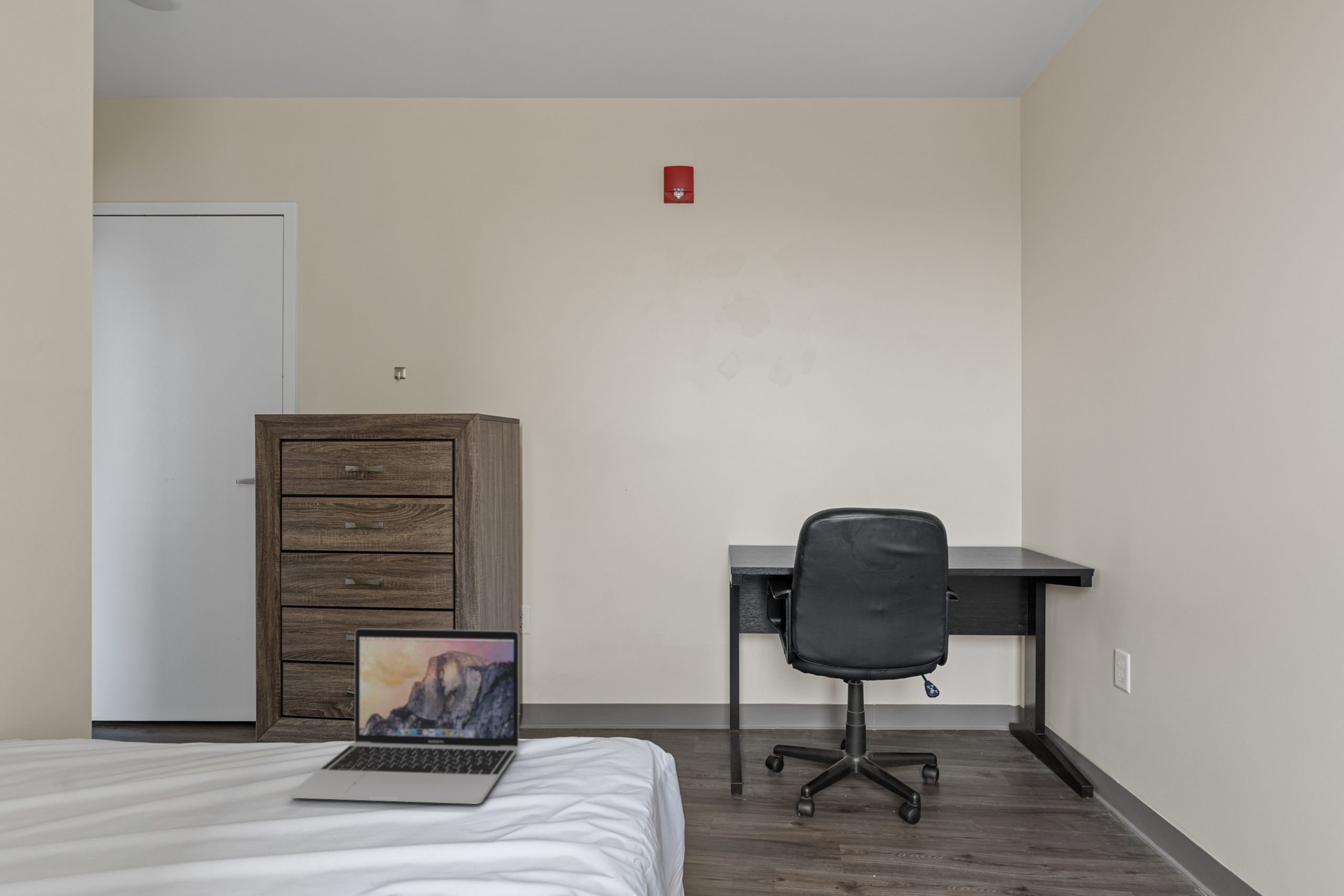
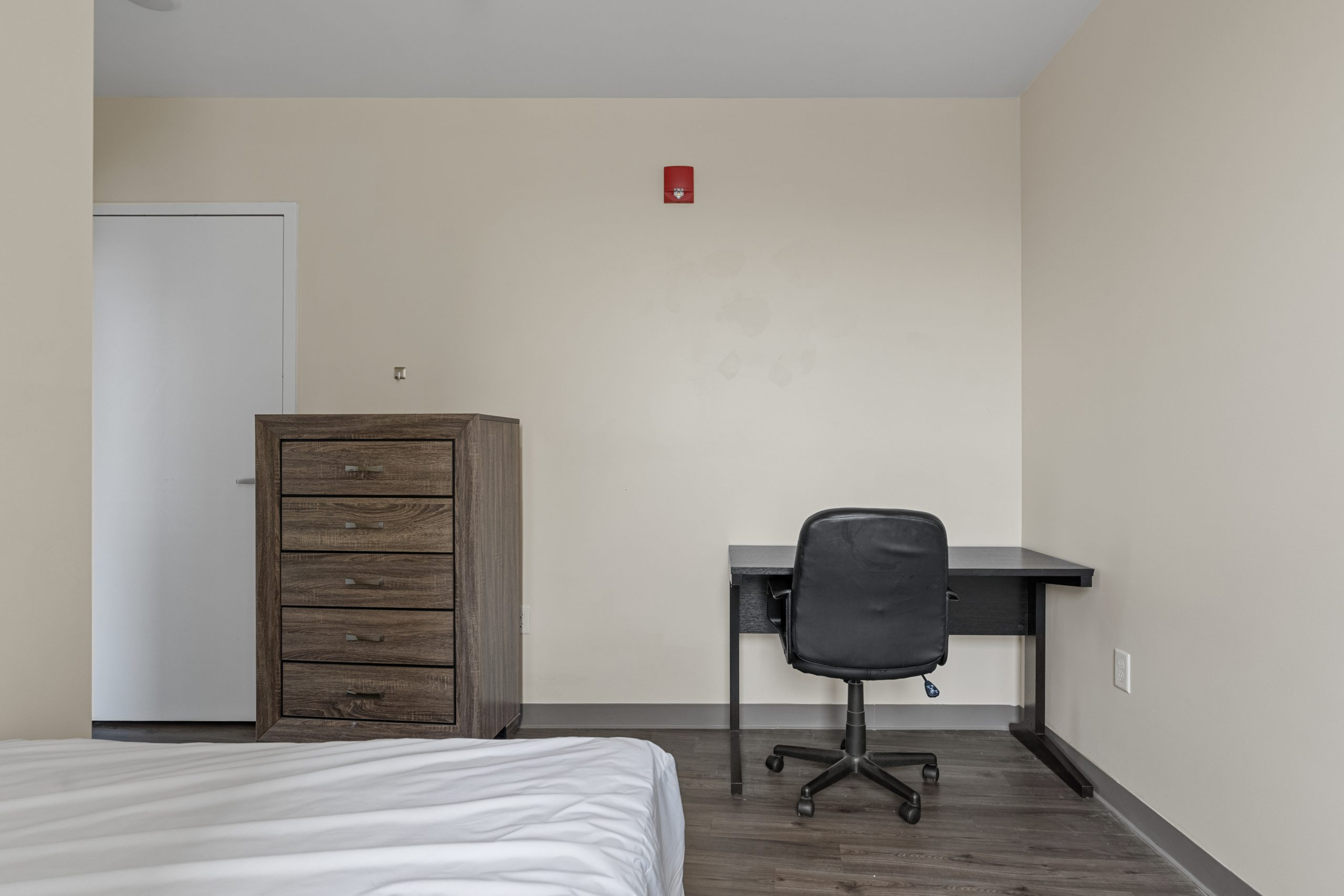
- laptop [289,628,520,805]
